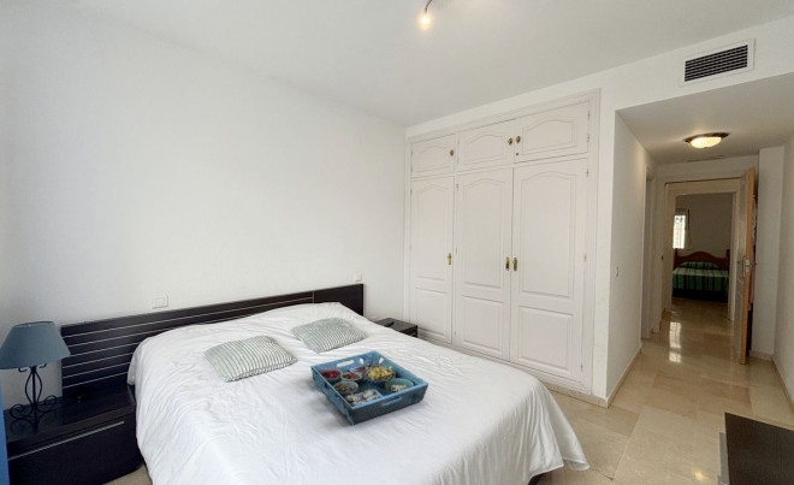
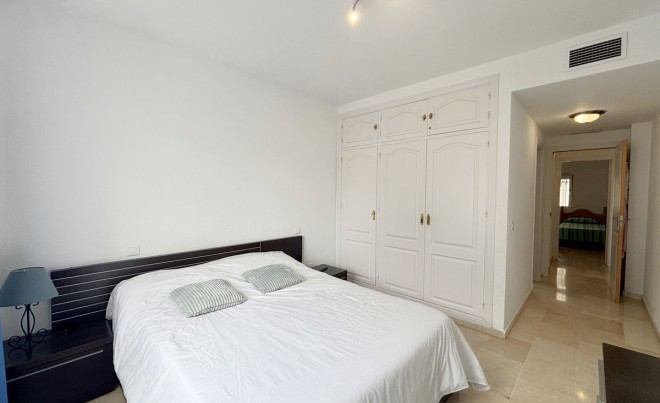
- serving tray [309,350,429,426]
